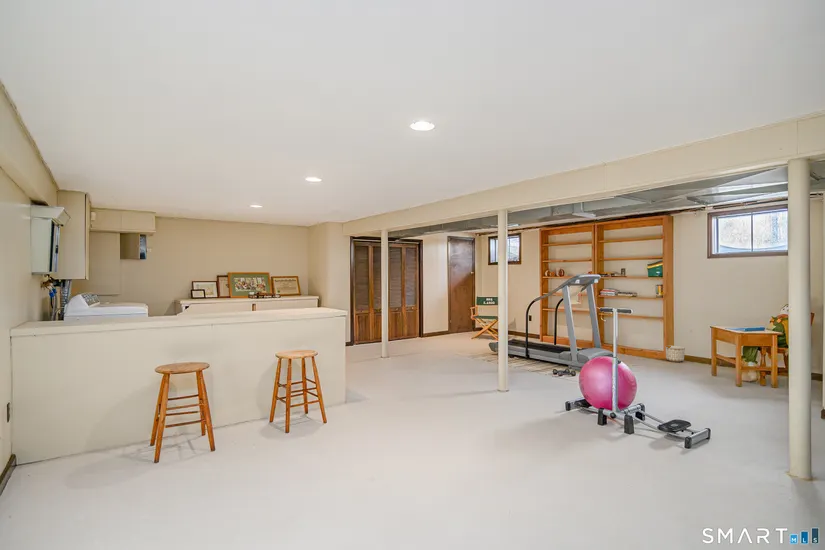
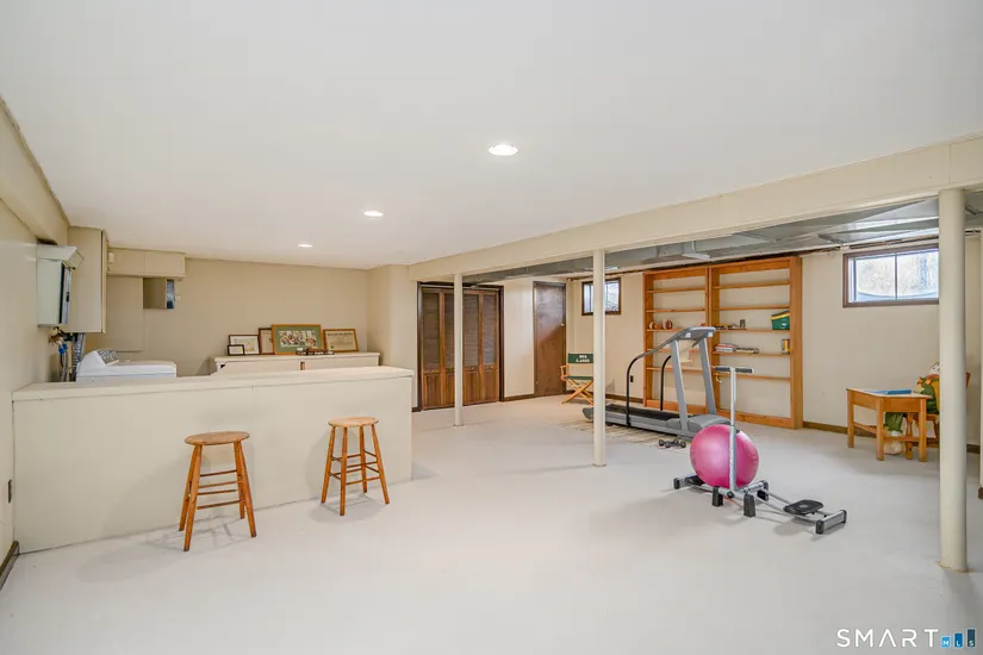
- planter [665,345,686,363]
